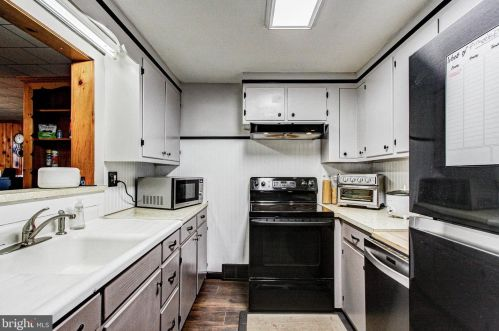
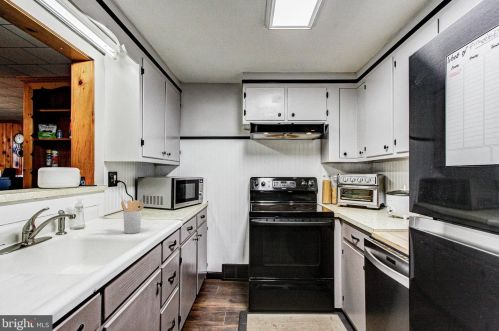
+ utensil holder [120,199,146,235]
